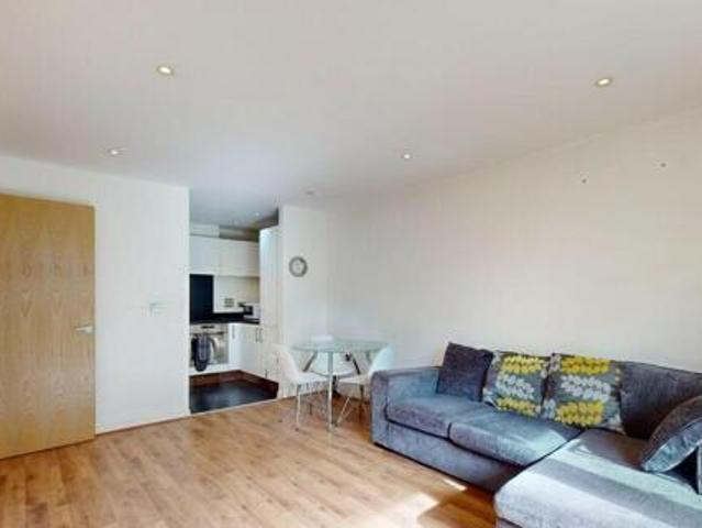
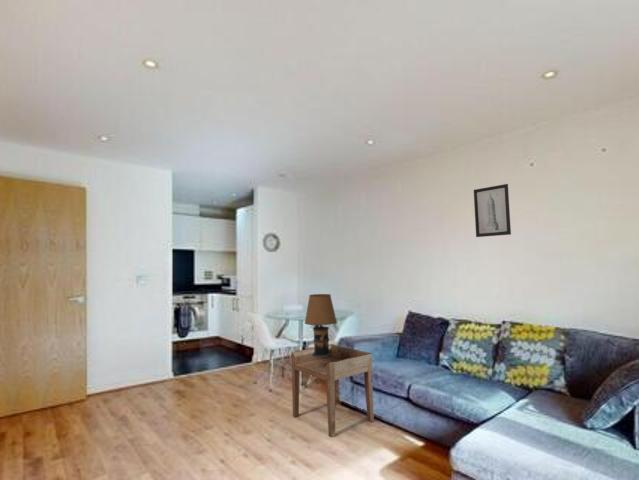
+ wall art [473,183,512,238]
+ side table [290,343,375,438]
+ table lamp [304,293,347,357]
